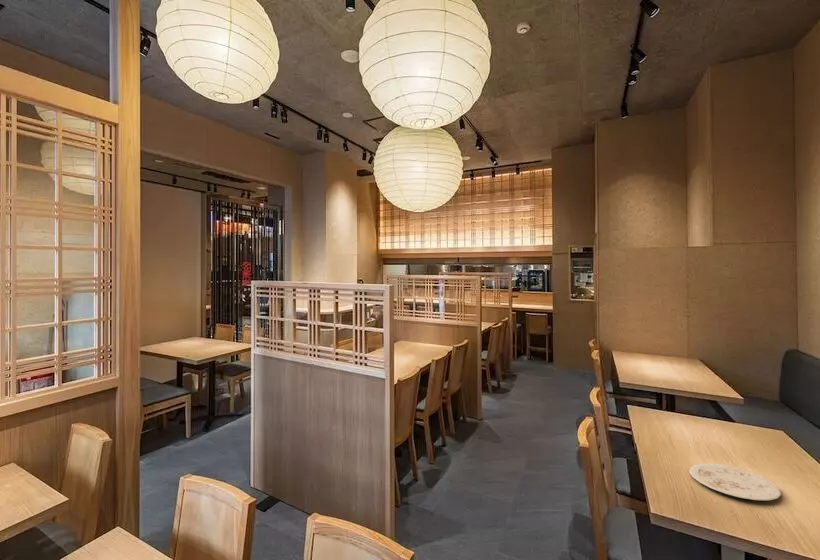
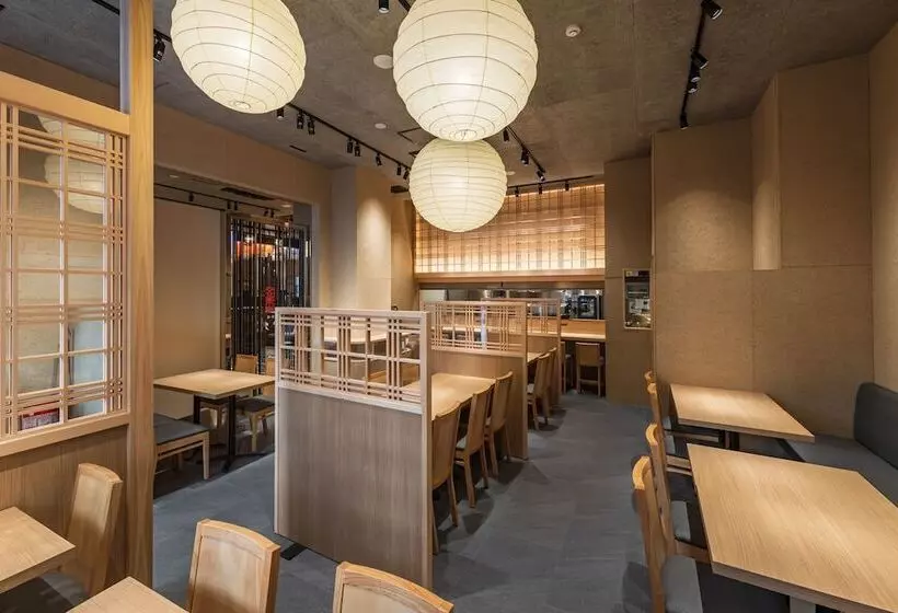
- plate [688,462,782,501]
